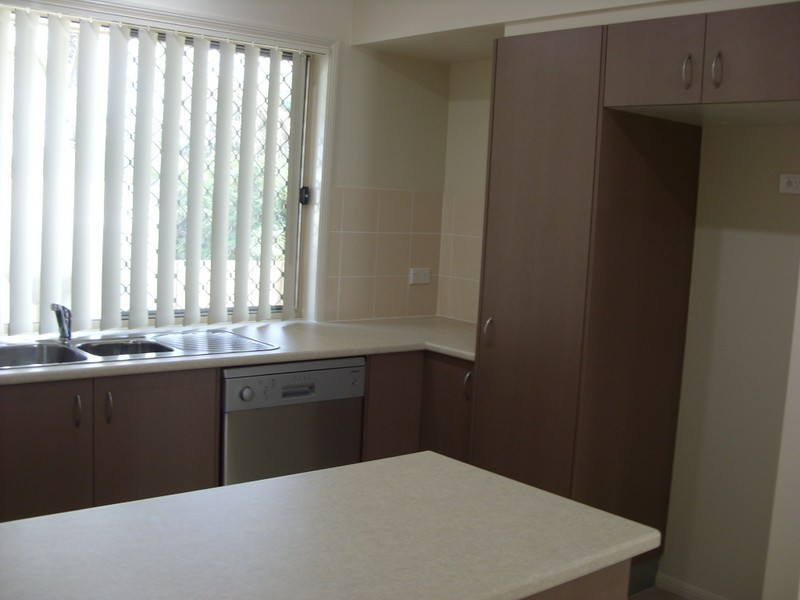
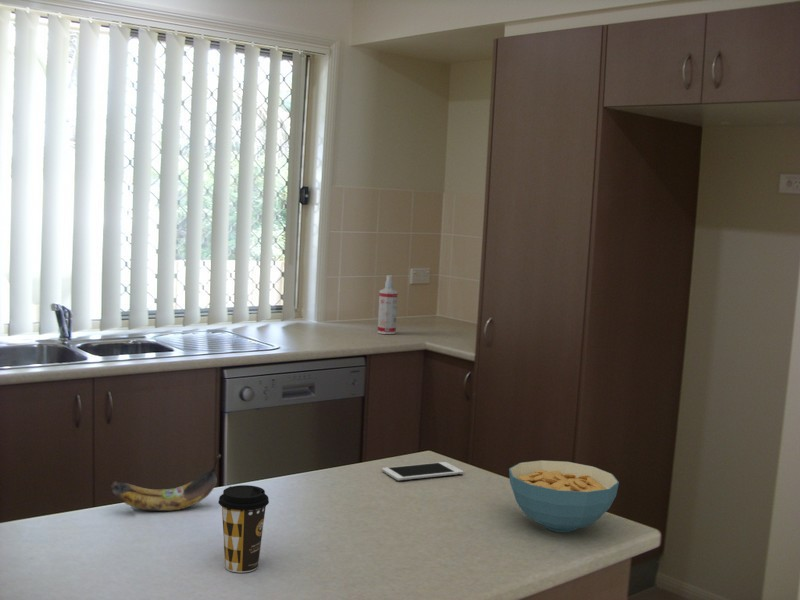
+ spray bottle [377,274,399,335]
+ cereal bowl [508,459,620,533]
+ banana [110,453,222,512]
+ cell phone [381,461,464,482]
+ coffee cup [217,484,270,574]
